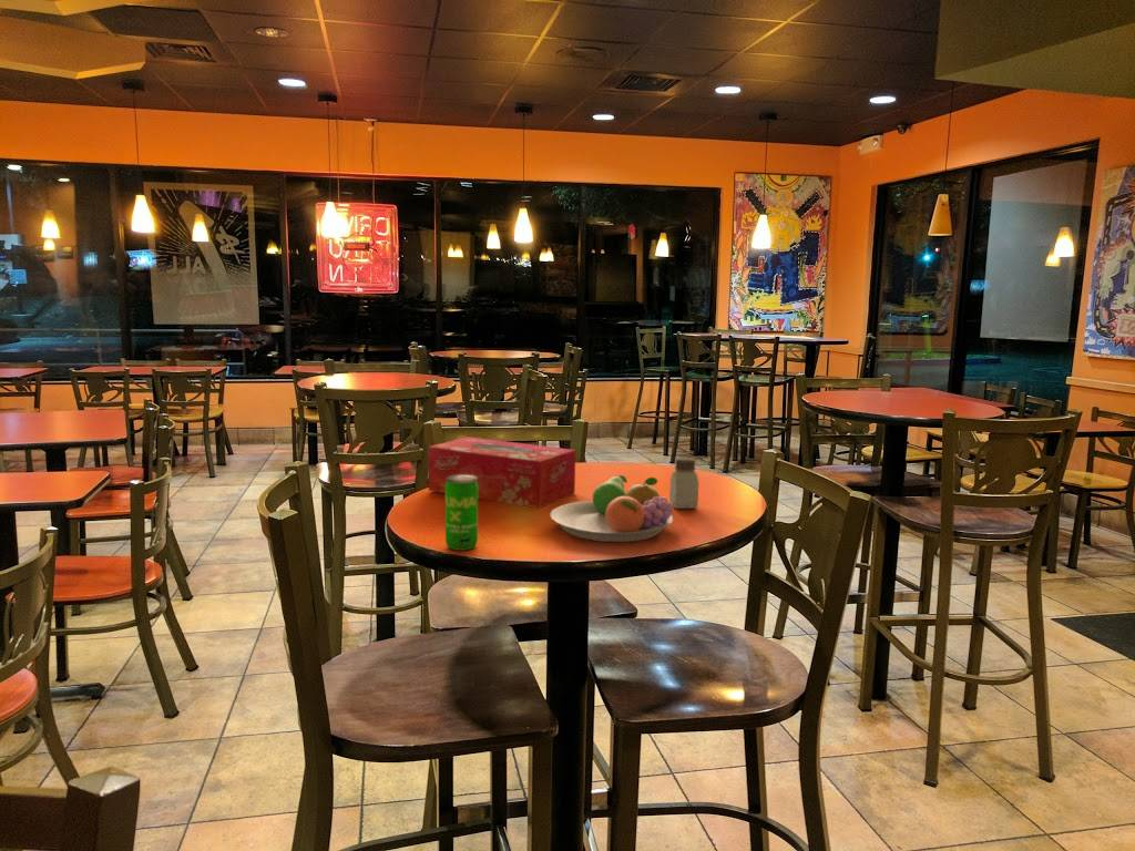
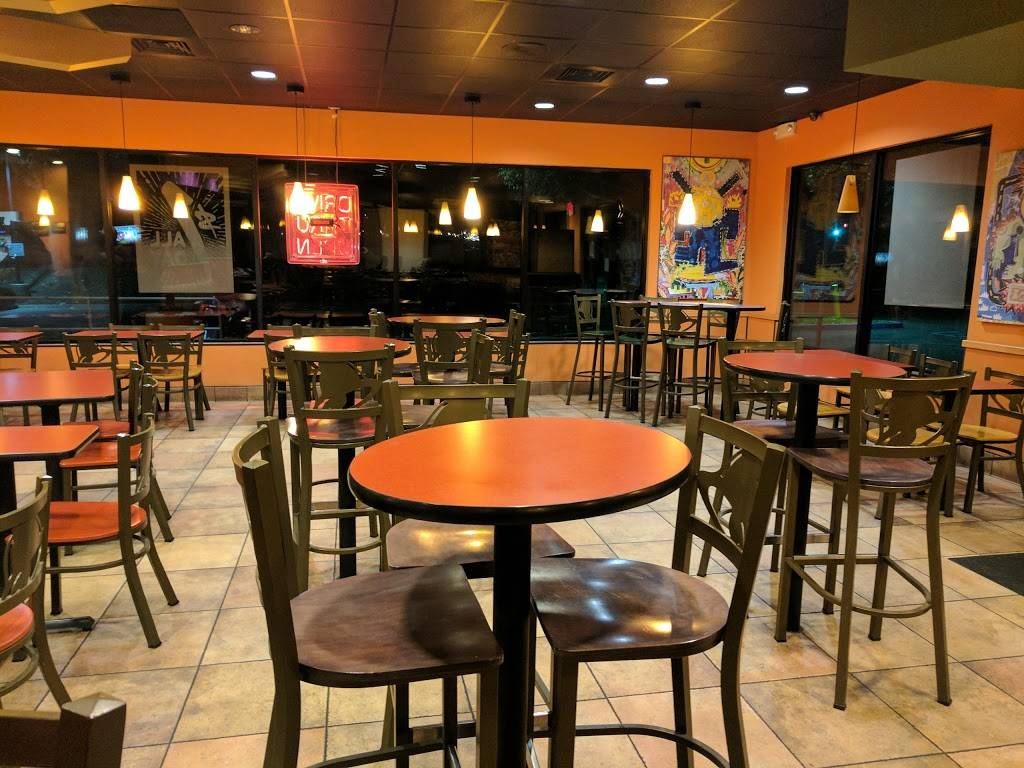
- tissue box [427,437,576,509]
- saltshaker [668,457,699,510]
- fruit bowl [549,474,675,543]
- beverage can [444,474,479,551]
